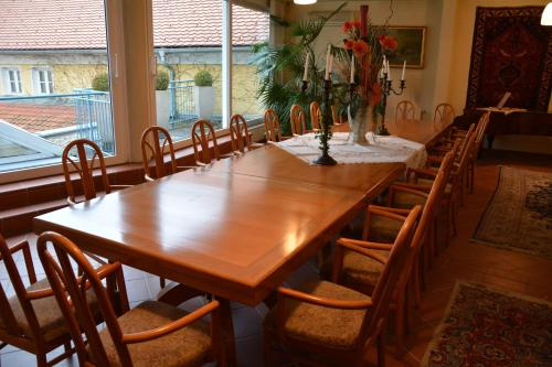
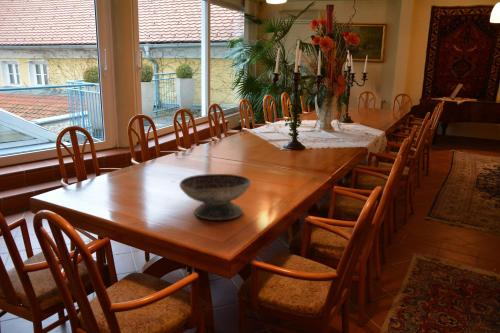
+ decorative bowl [178,173,252,221]
